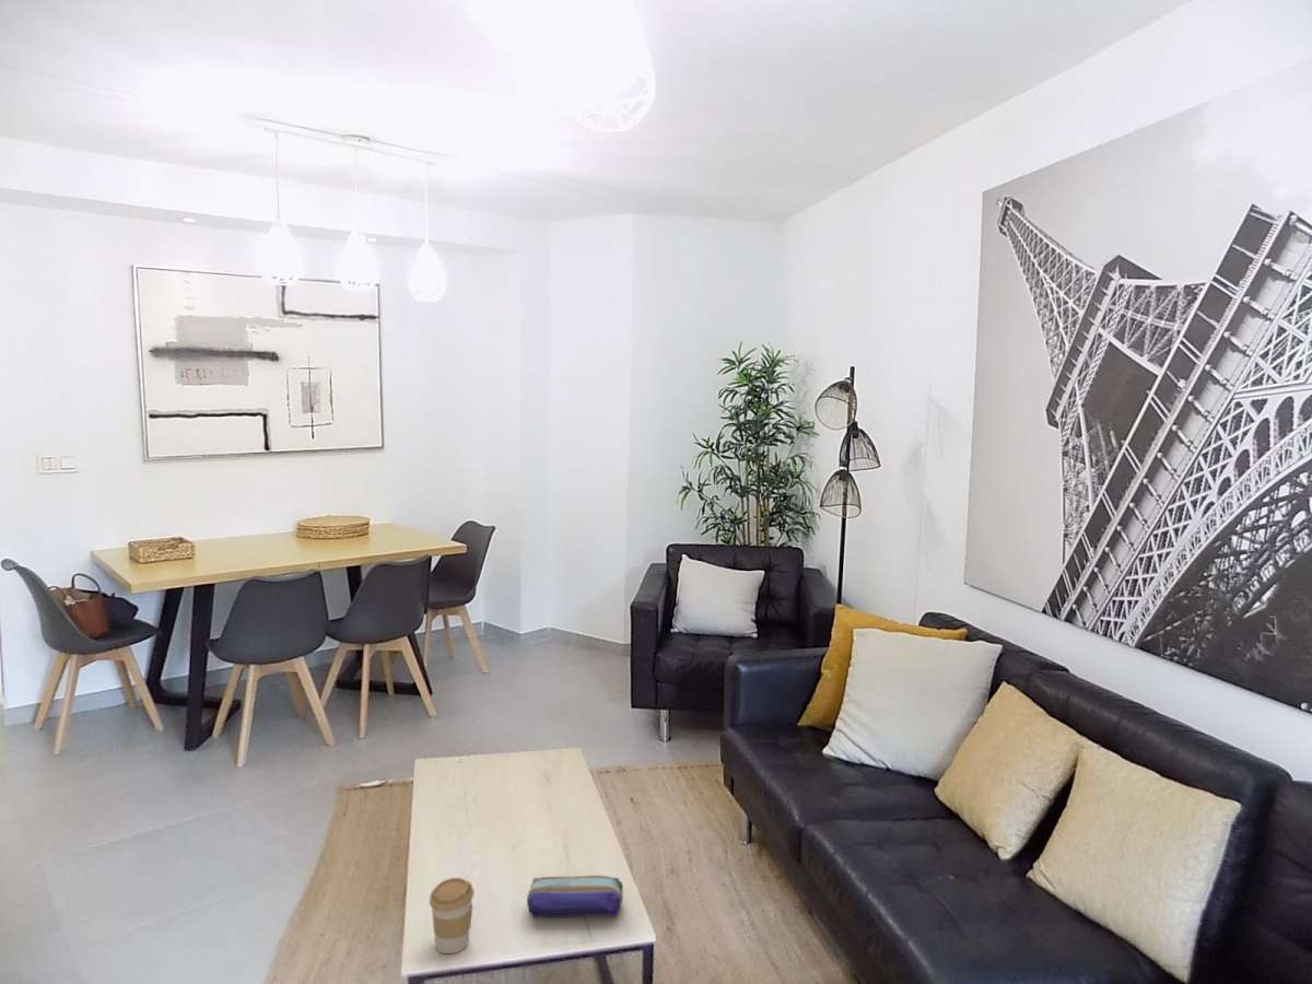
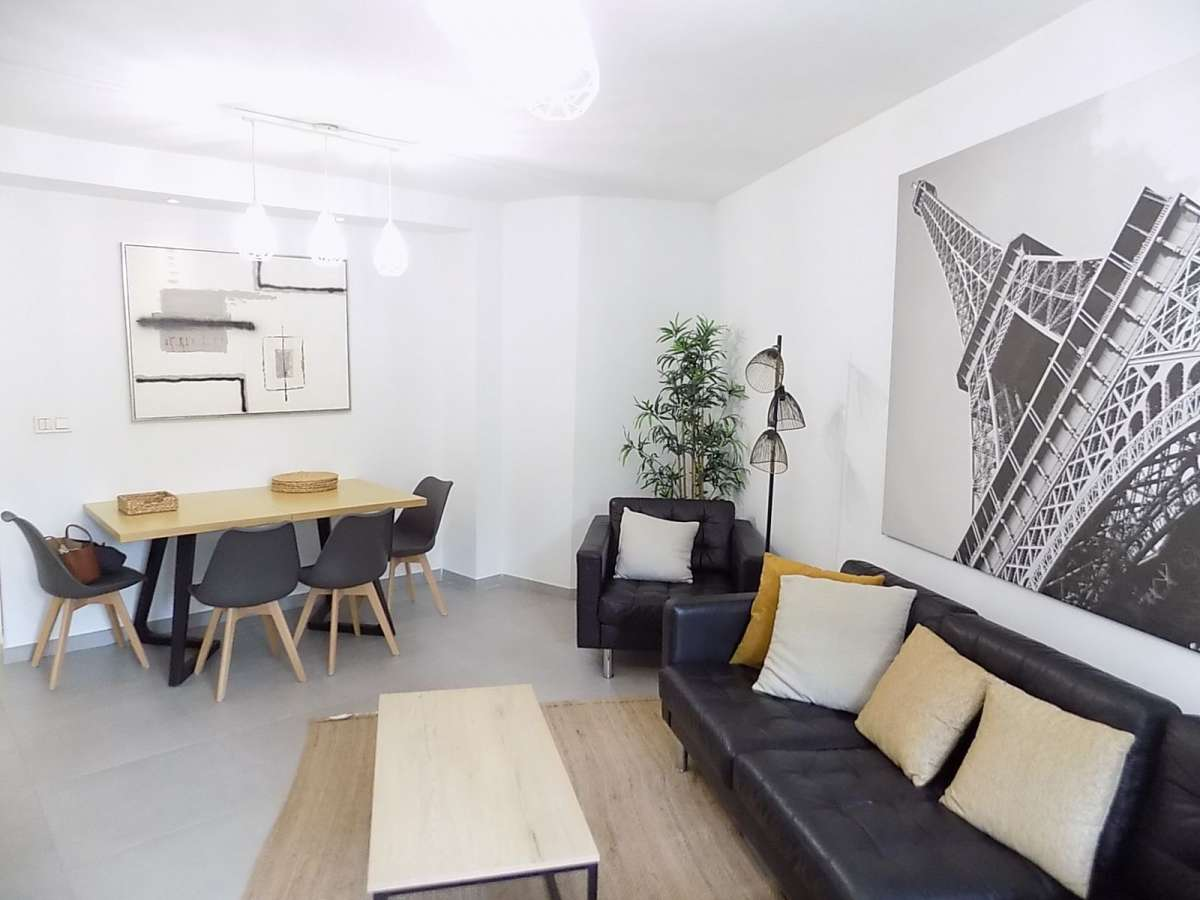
- pencil case [526,875,624,918]
- coffee cup [429,877,476,954]
